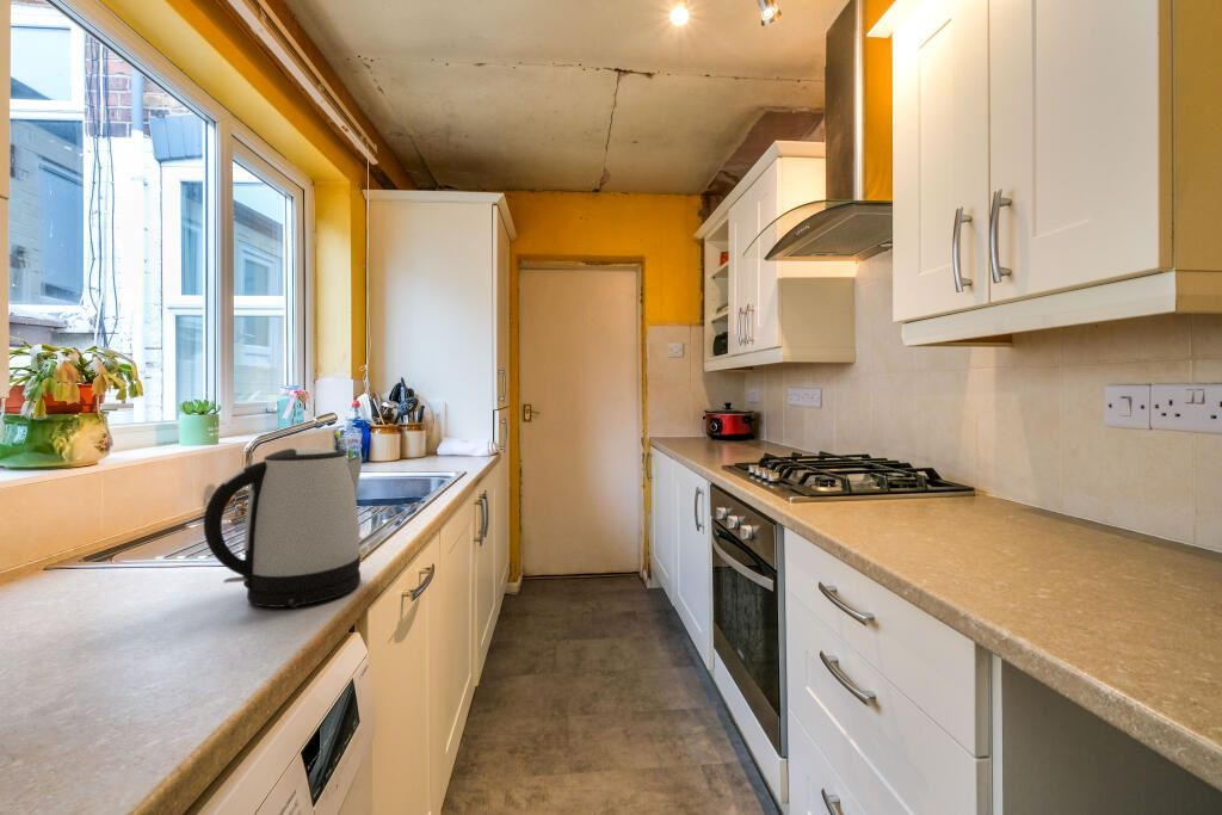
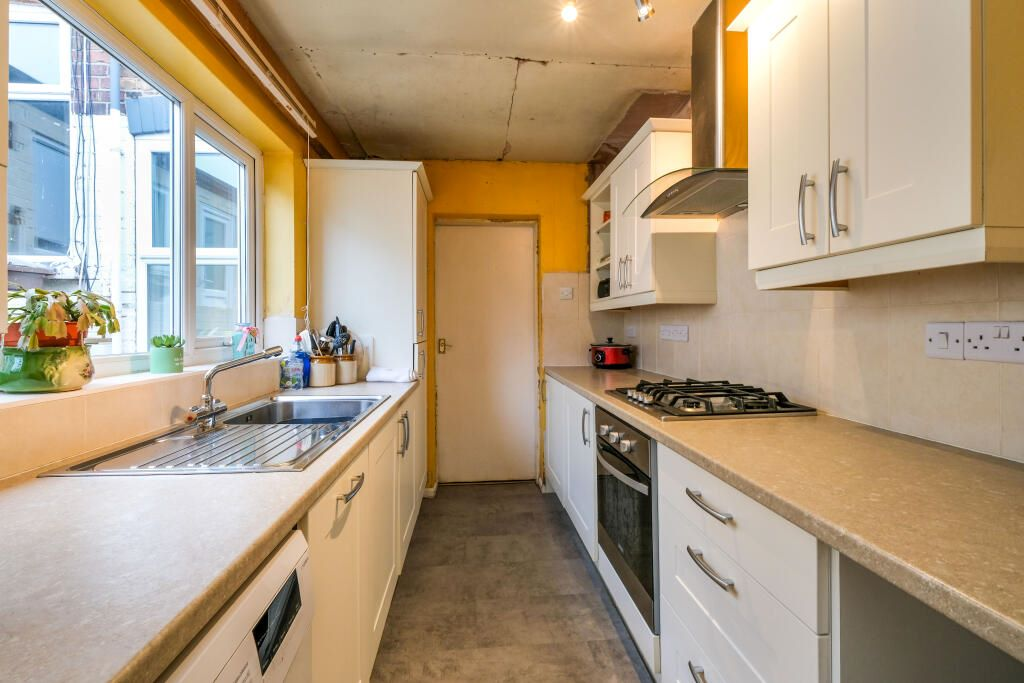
- kettle [203,446,363,609]
